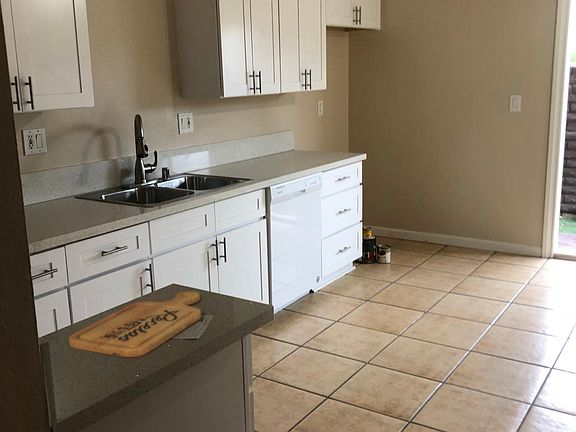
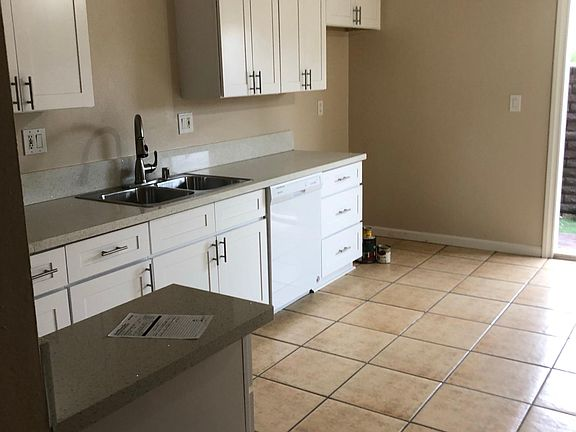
- cutting board [68,290,202,358]
